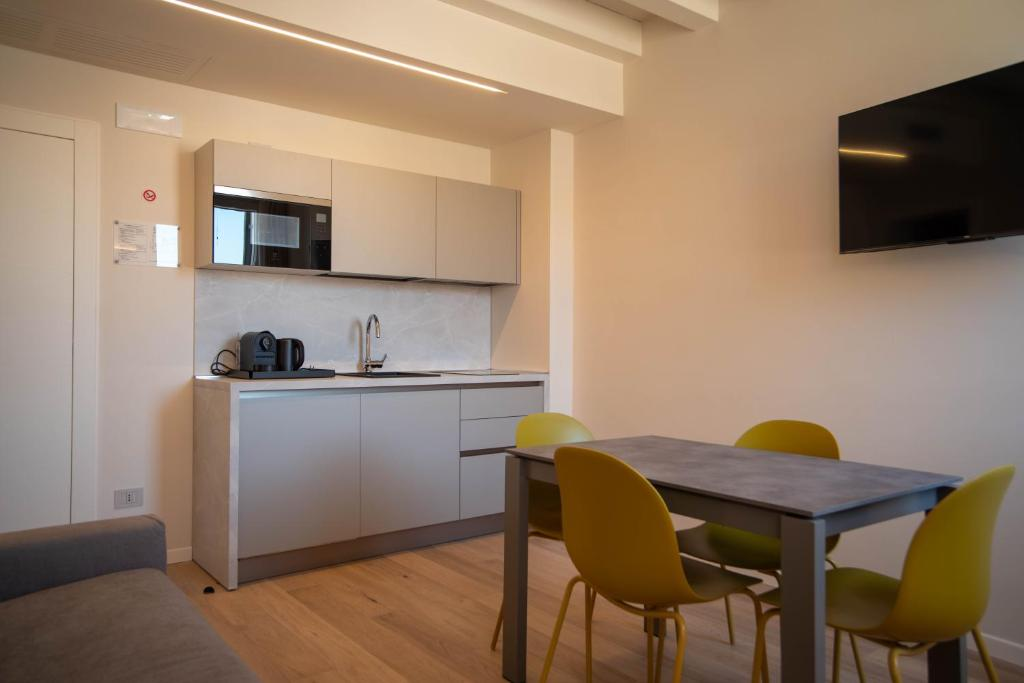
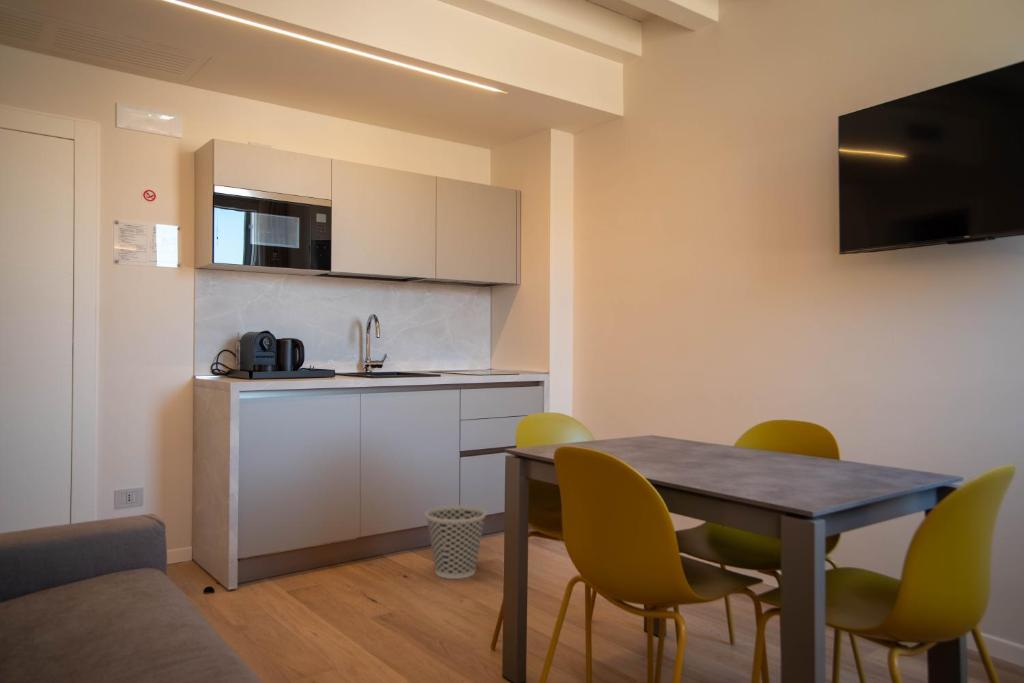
+ wastebasket [424,504,487,580]
